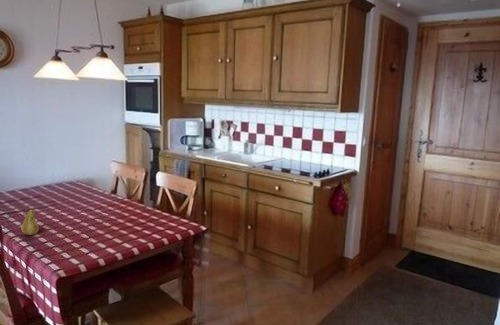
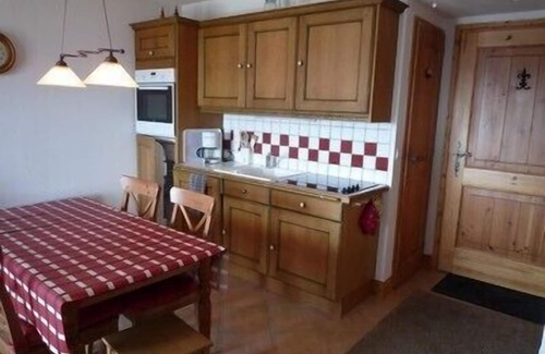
- fruit [20,208,40,236]
